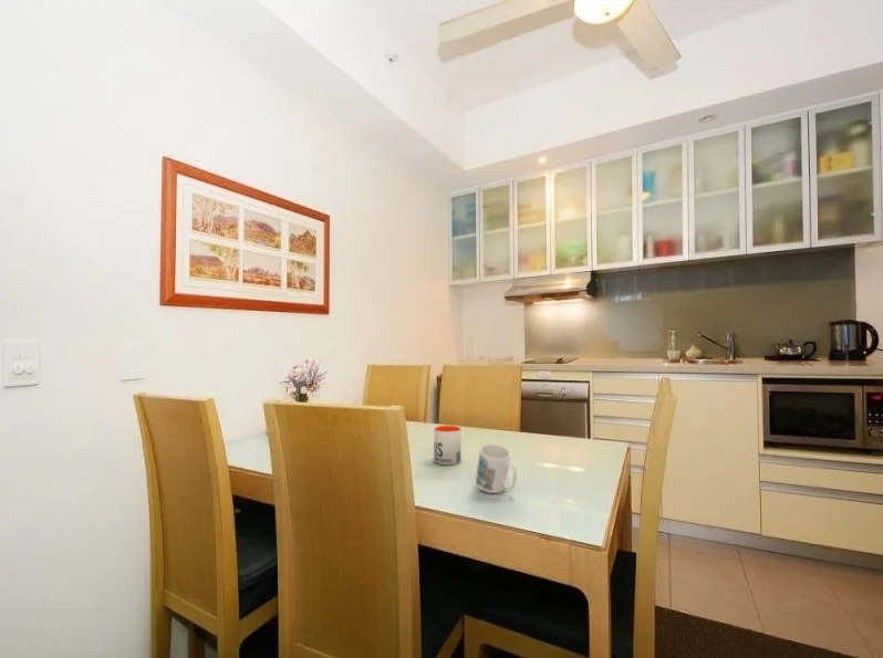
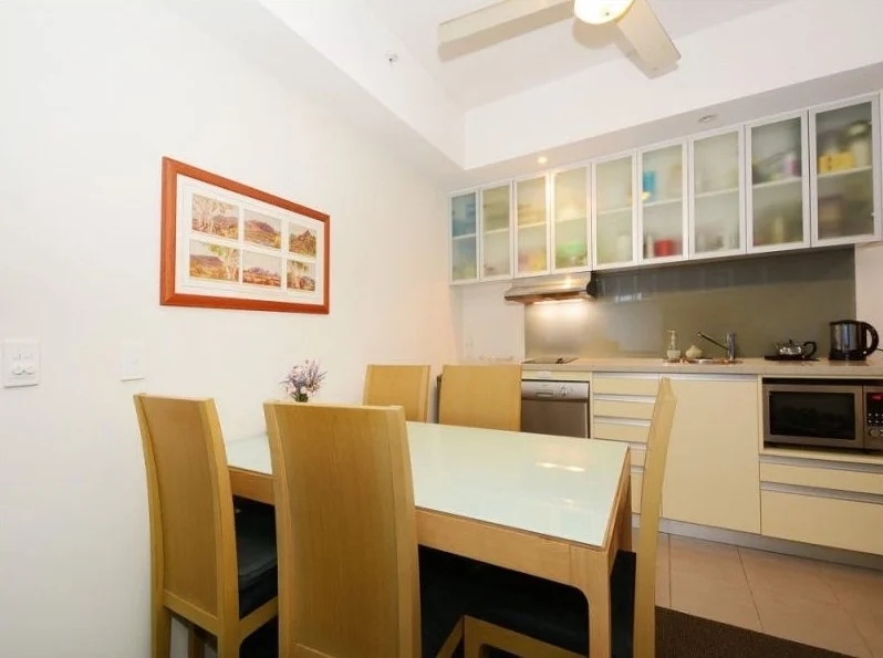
- mug [433,425,461,466]
- mug [475,442,518,494]
